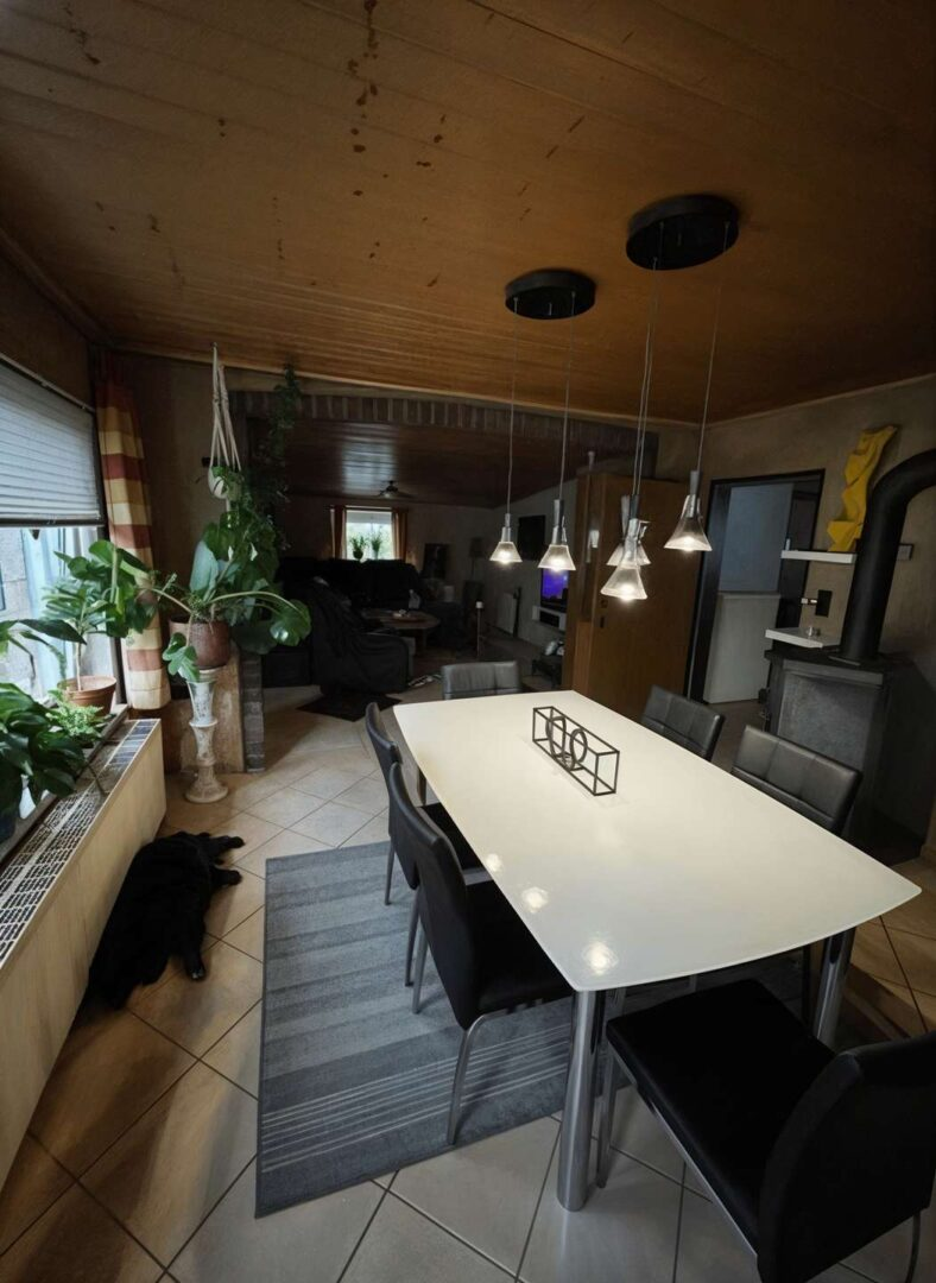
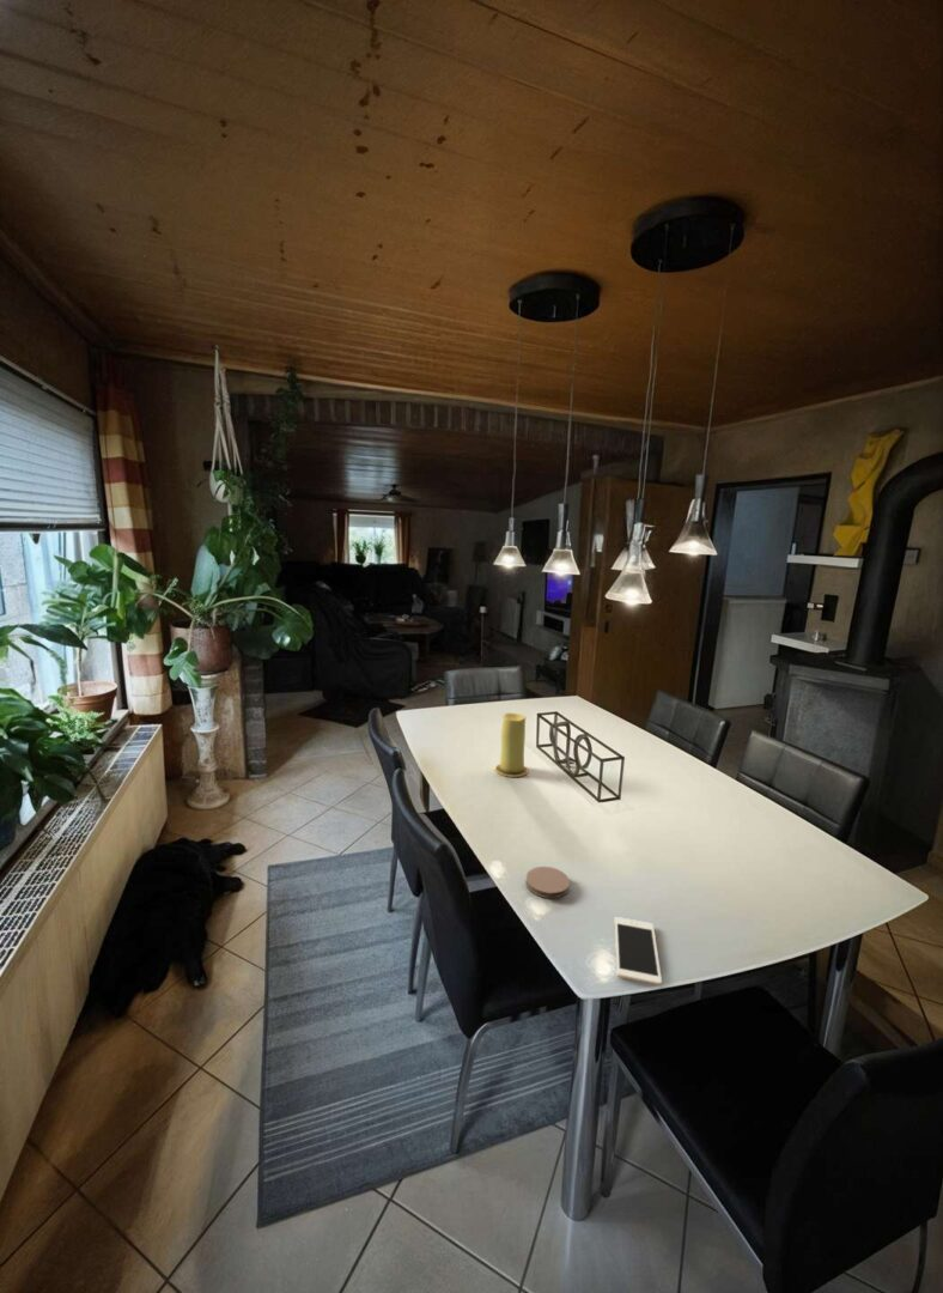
+ cell phone [614,916,663,987]
+ coaster [525,866,571,899]
+ candle [494,712,529,778]
